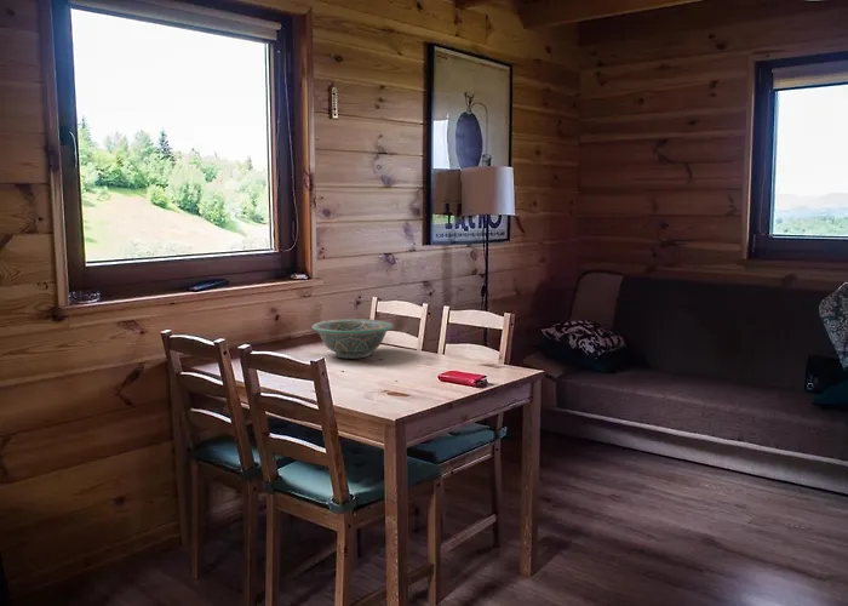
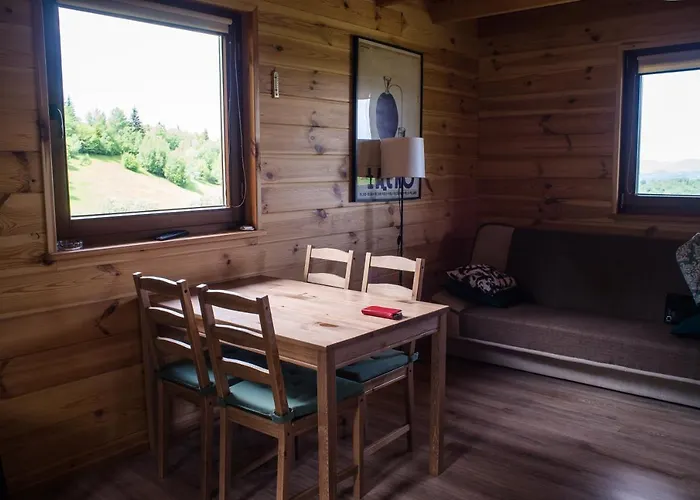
- decorative bowl [310,318,395,360]
